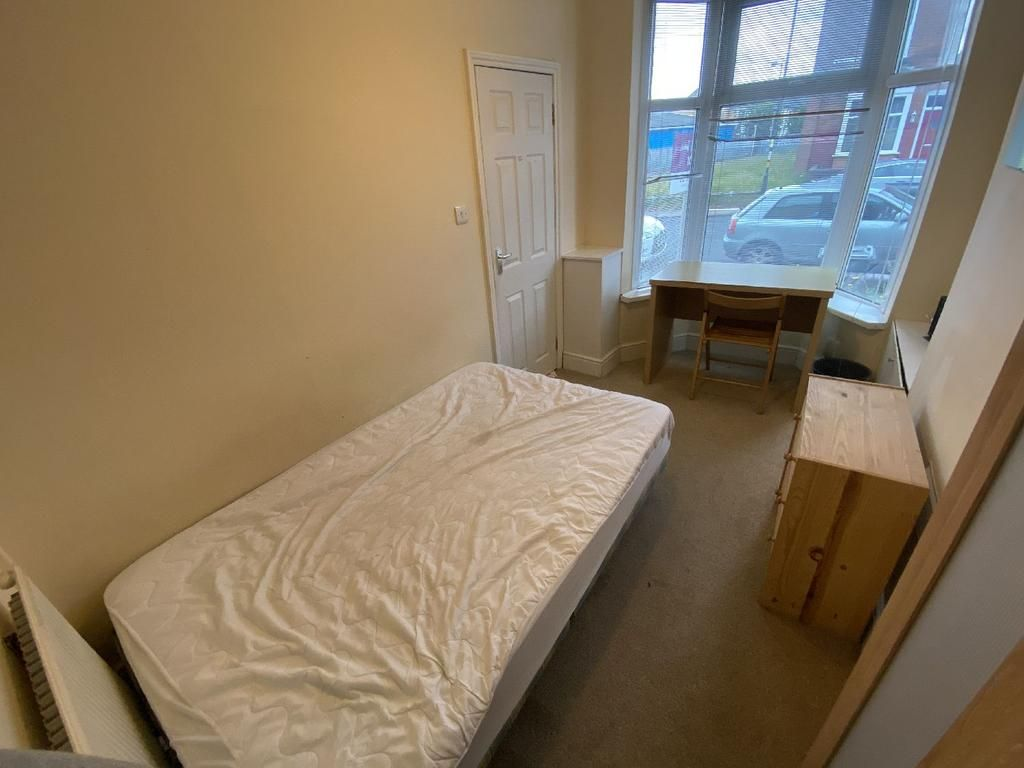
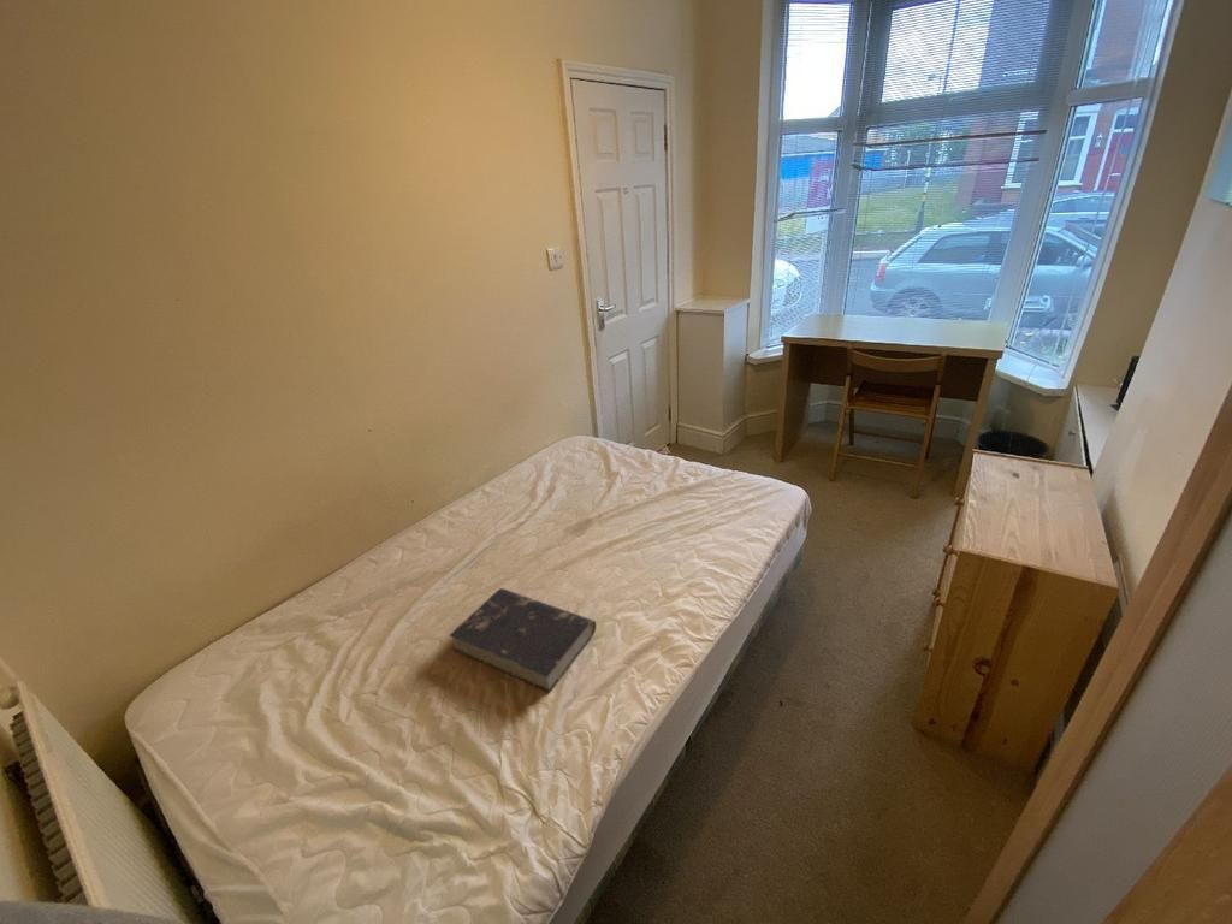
+ book [449,587,597,693]
